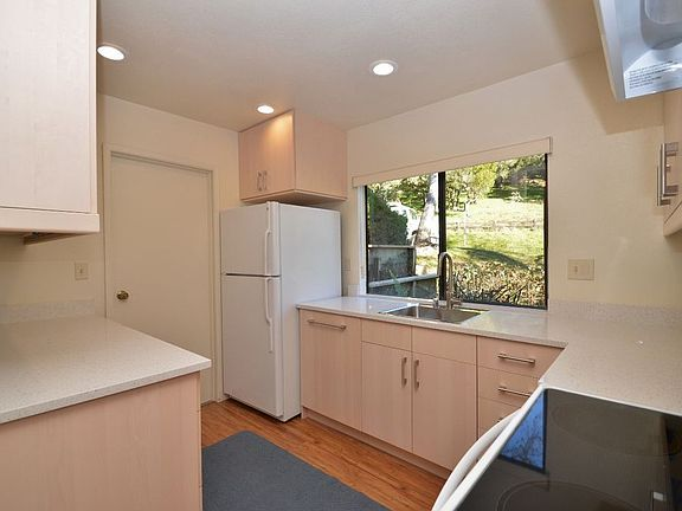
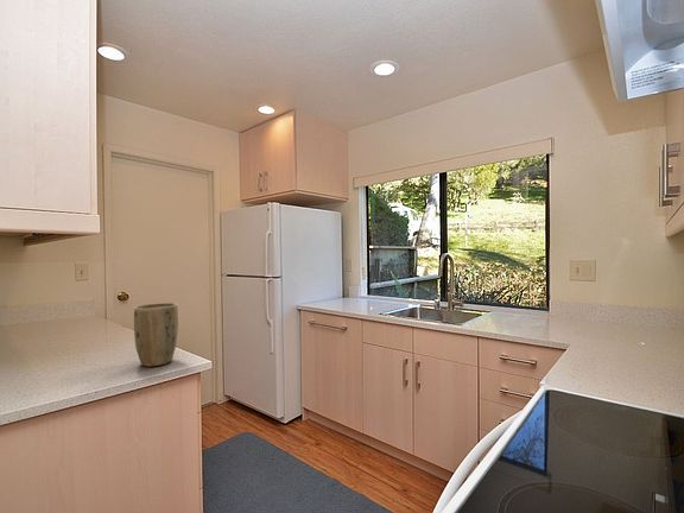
+ plant pot [133,302,179,368]
